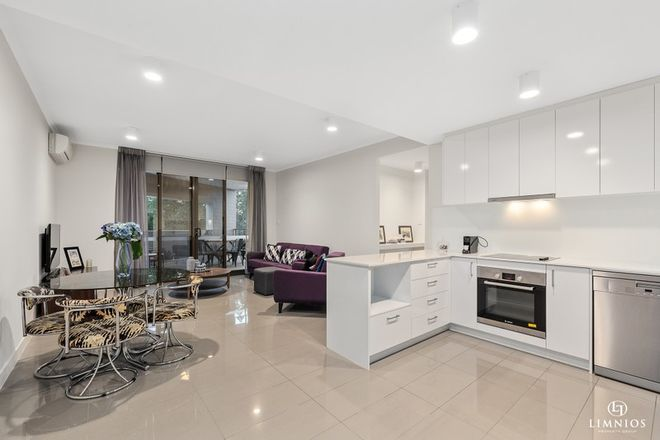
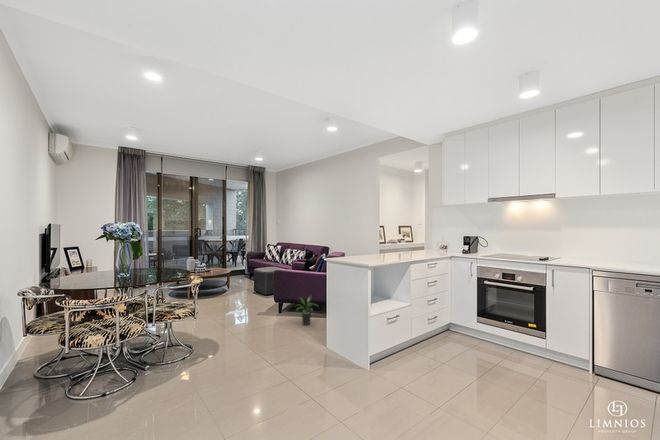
+ potted plant [295,294,320,327]
